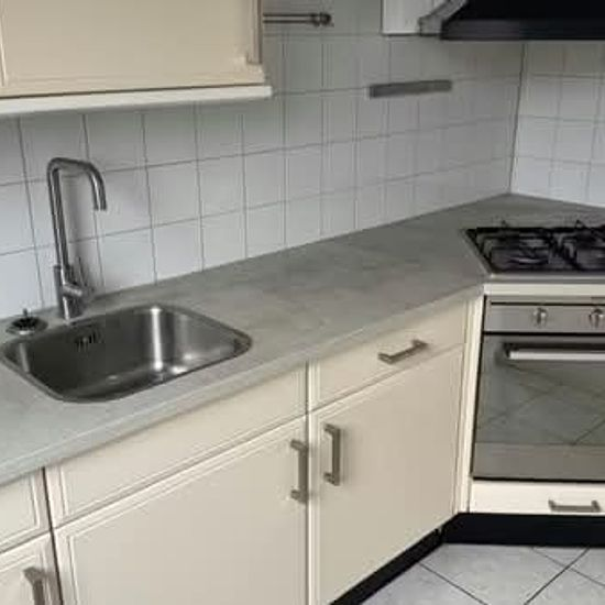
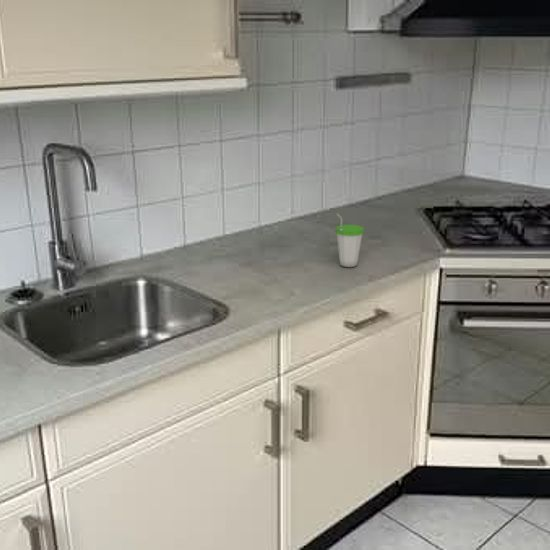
+ cup [334,212,365,268]
